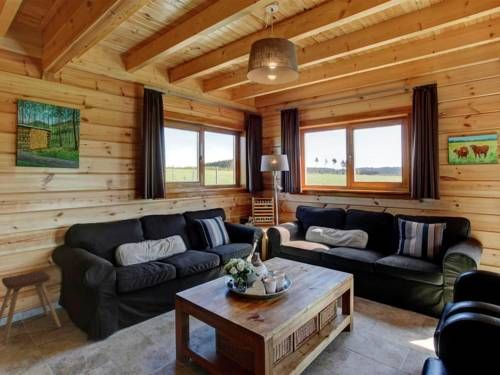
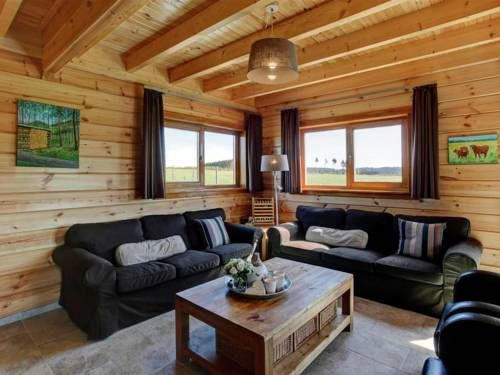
- music stool [0,269,62,347]
